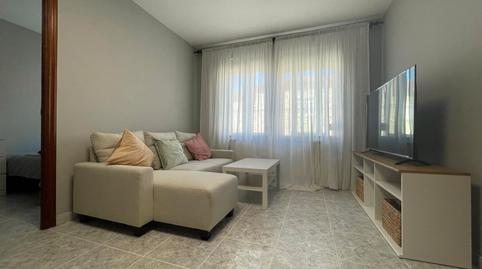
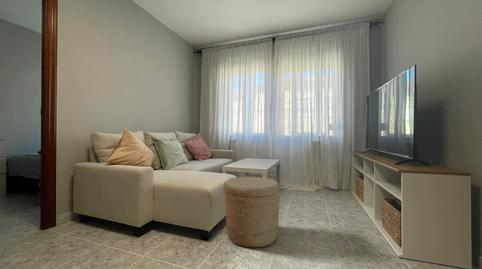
+ woven basket [223,176,281,248]
